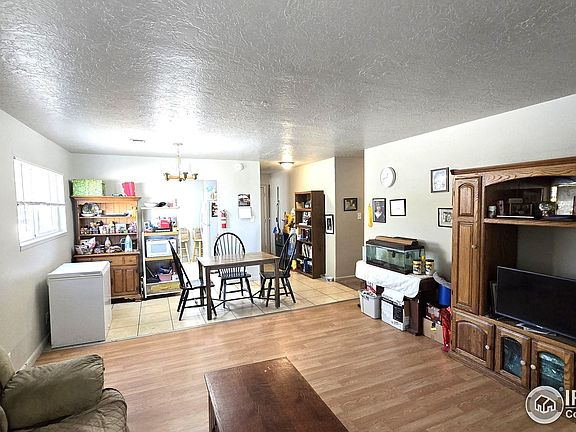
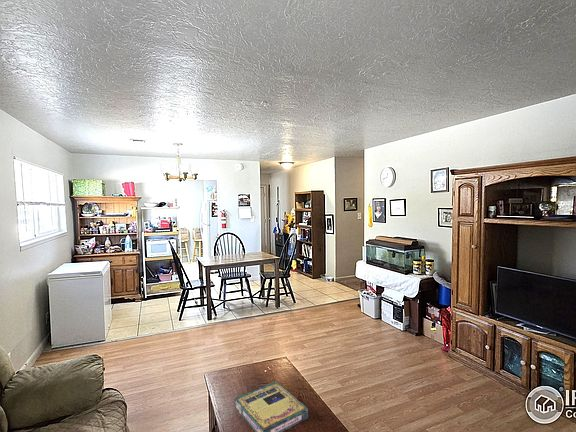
+ video game box [234,381,309,432]
